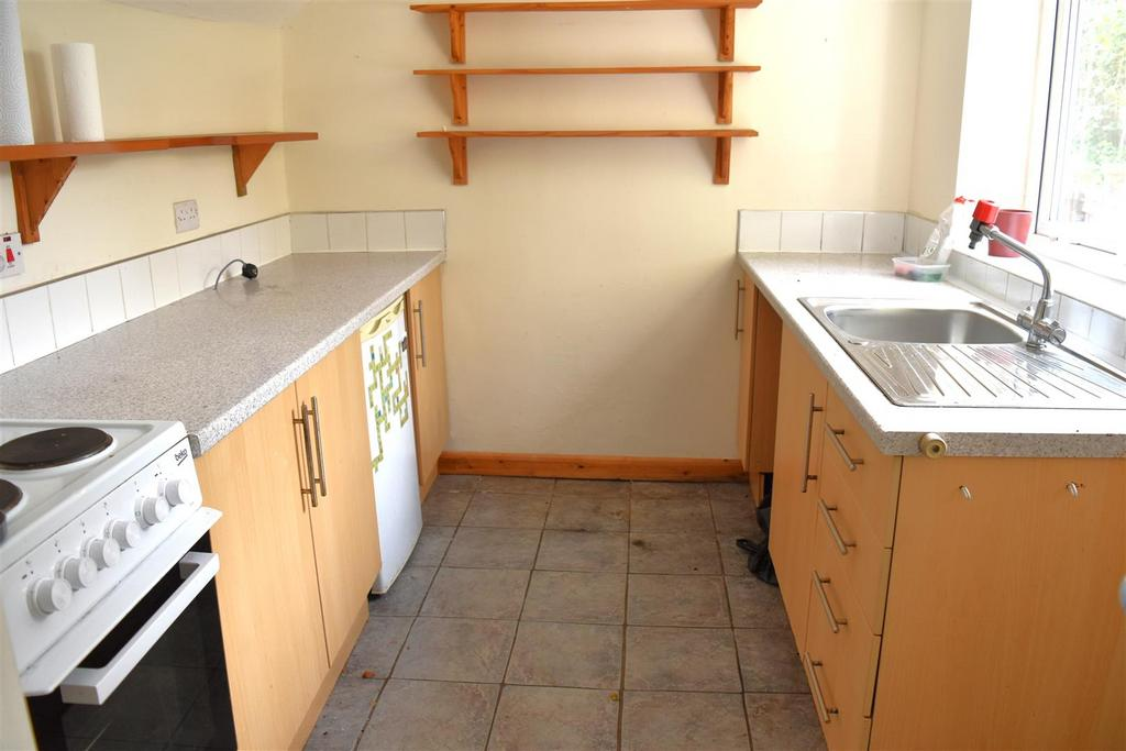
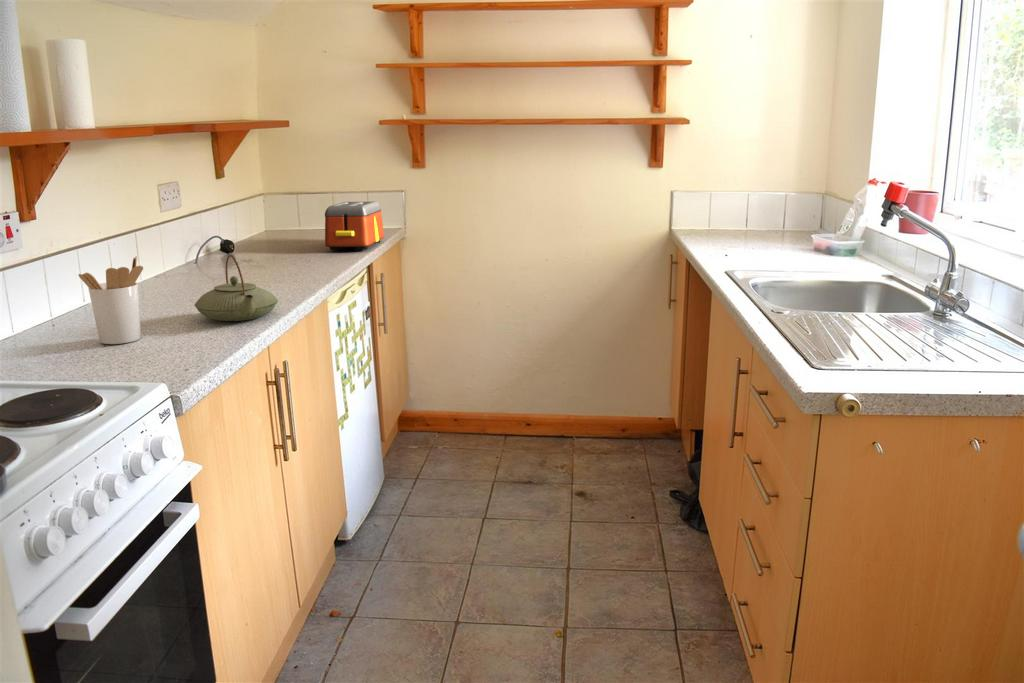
+ toaster [324,201,385,251]
+ teapot [194,254,279,322]
+ utensil holder [78,255,144,345]
